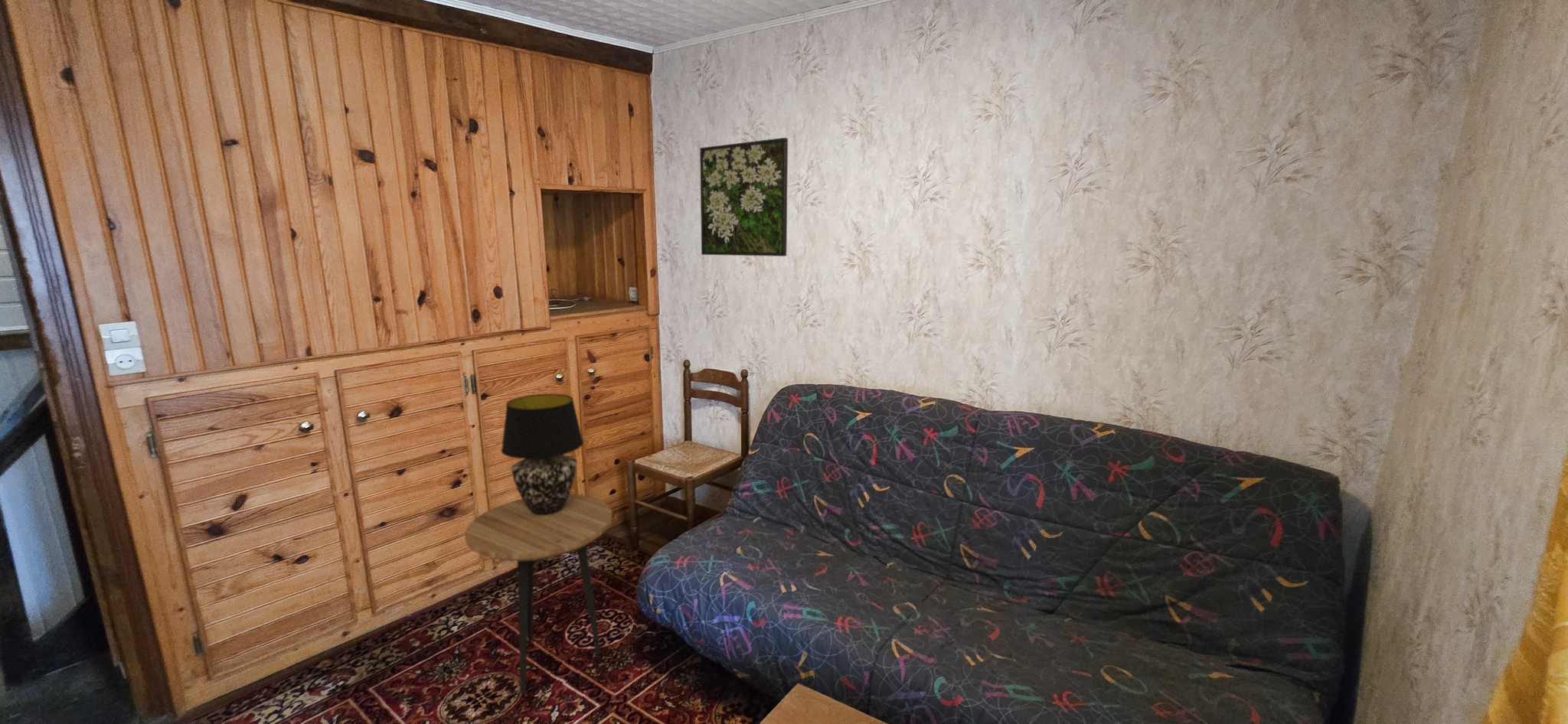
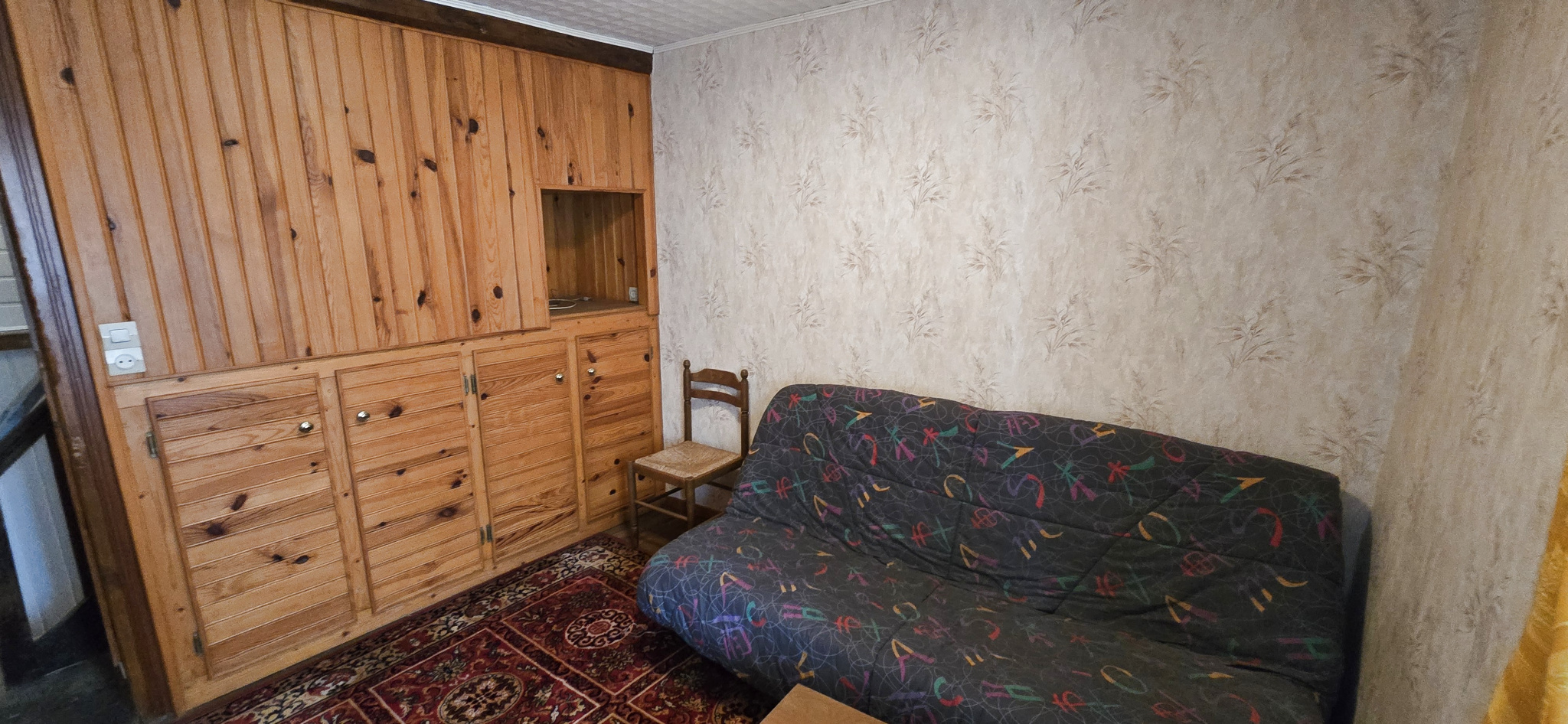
- table lamp [501,393,584,515]
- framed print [699,137,789,257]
- side table [464,493,613,697]
